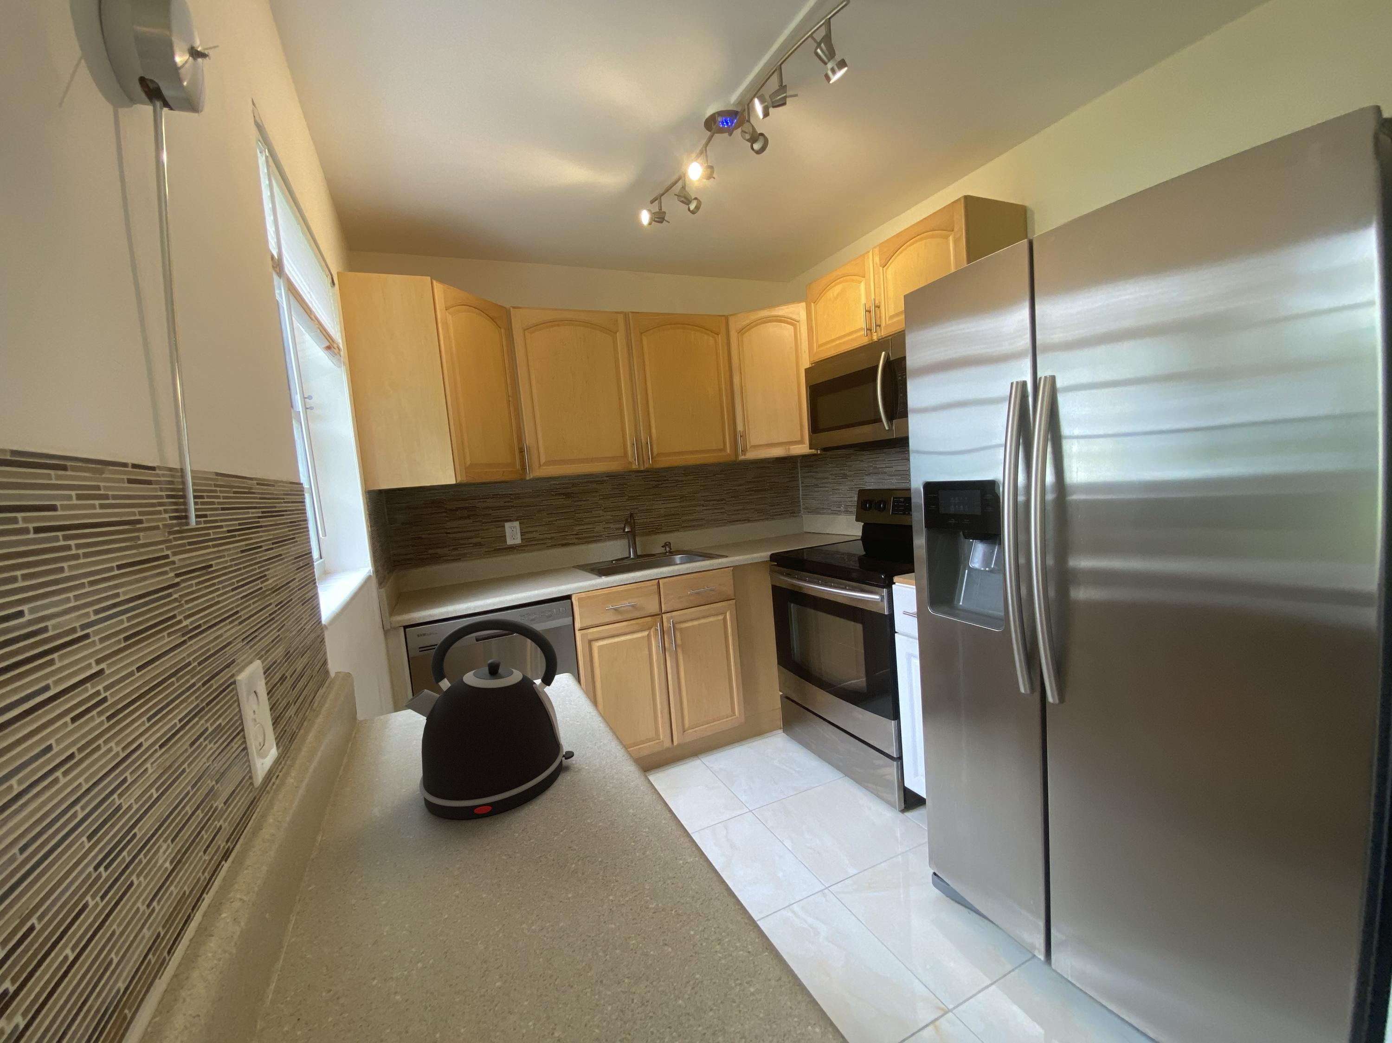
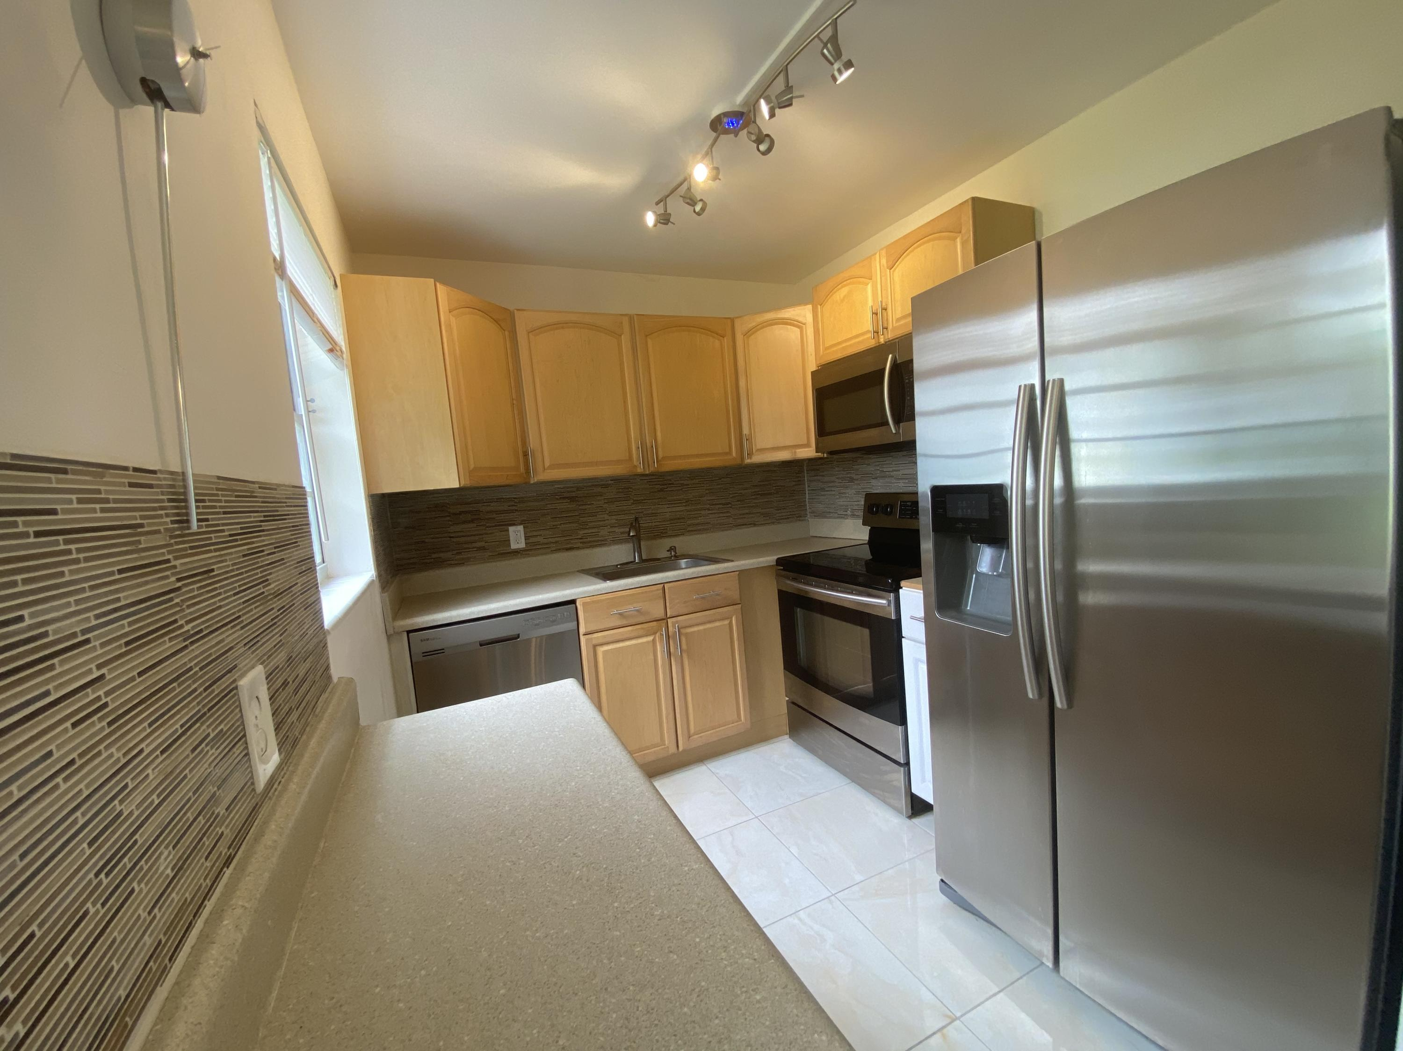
- kettle [403,618,574,820]
